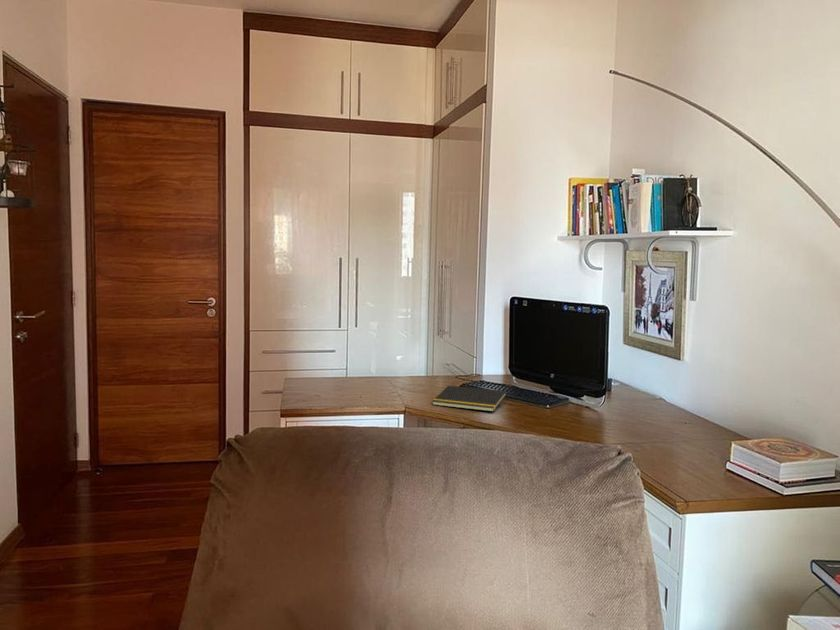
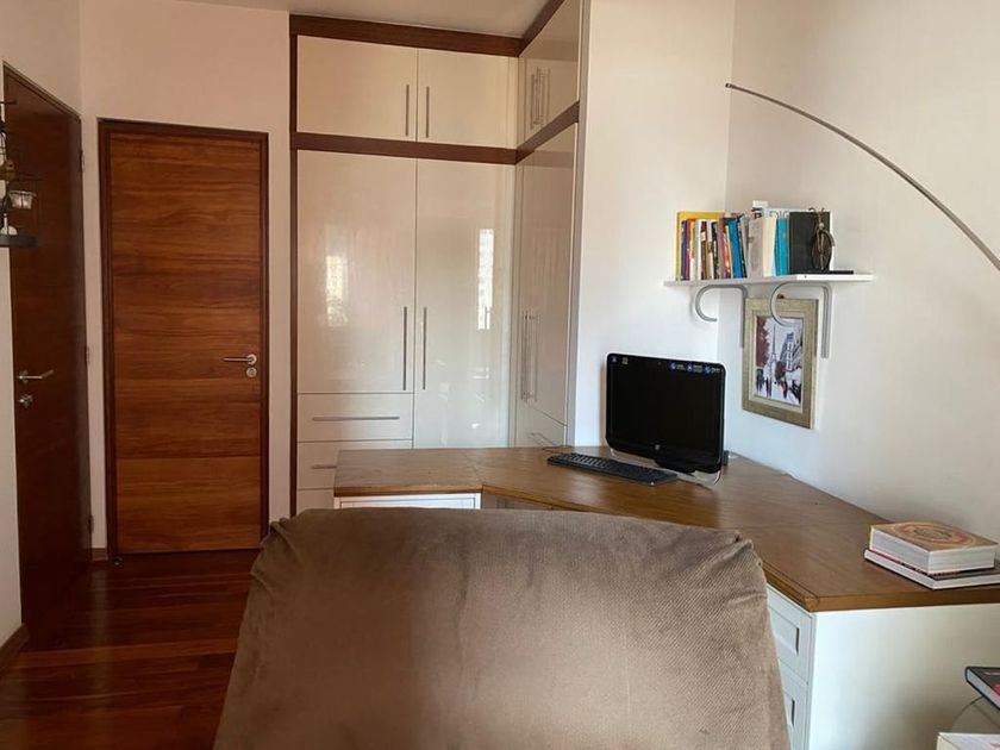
- notepad [431,385,508,413]
